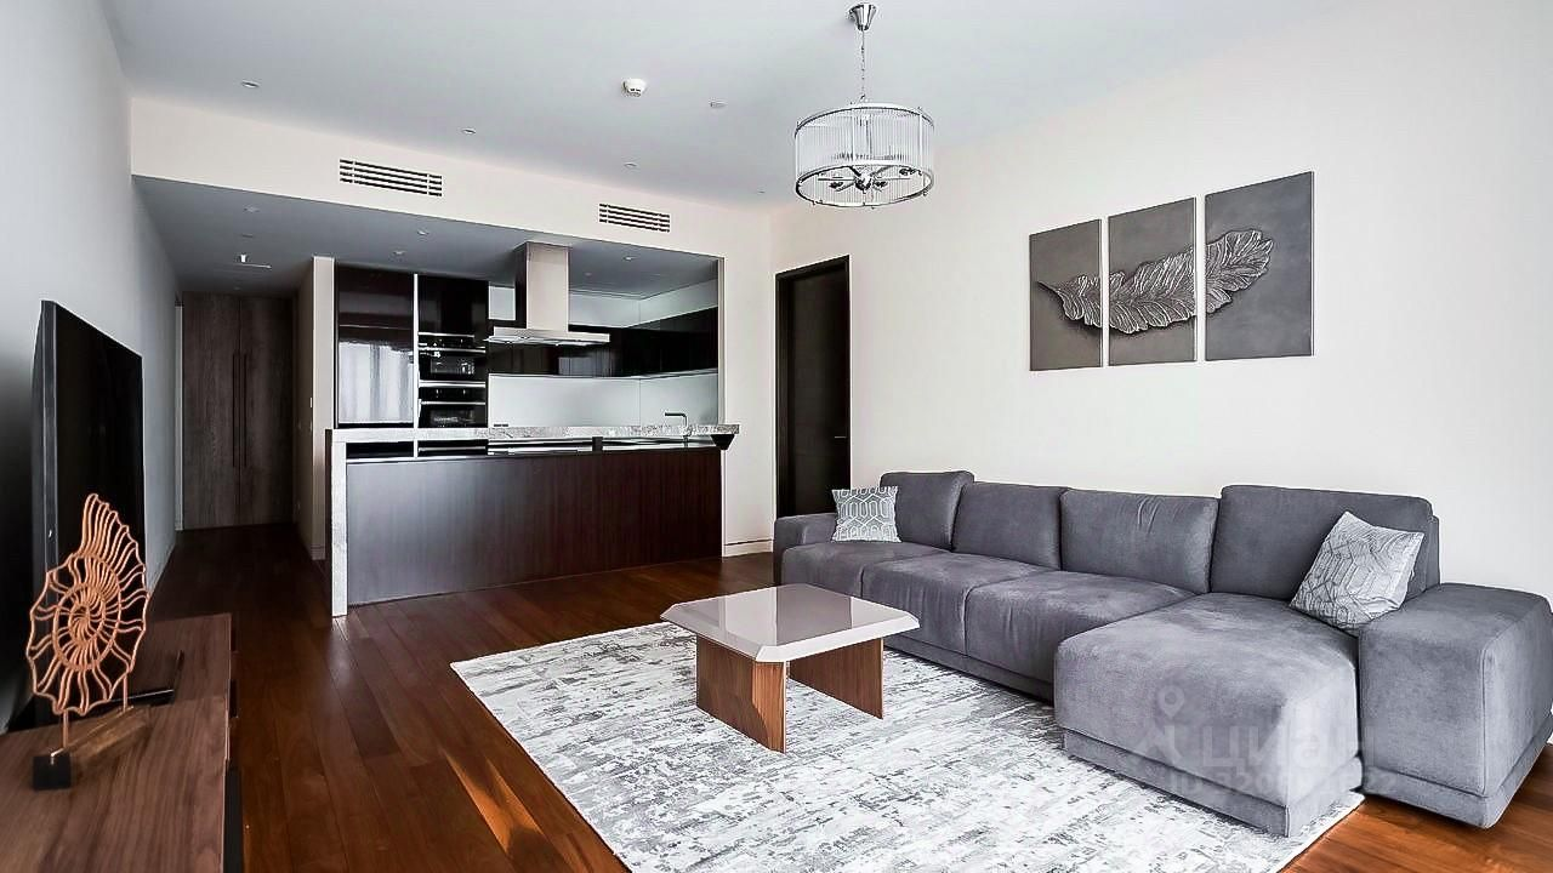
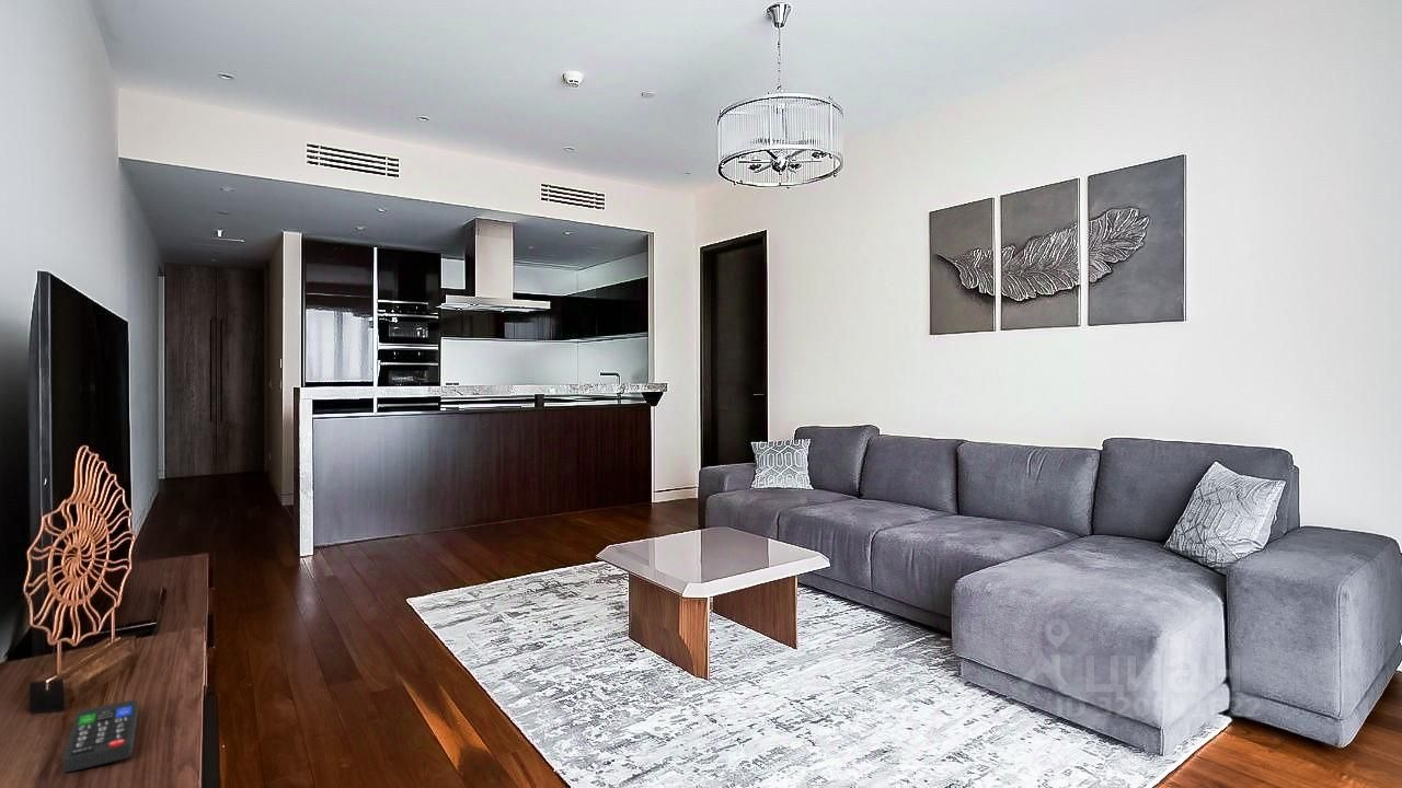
+ remote control [62,698,139,774]
